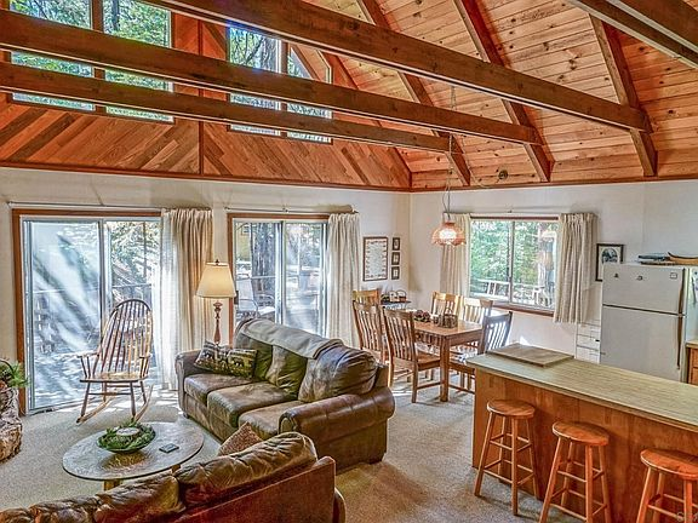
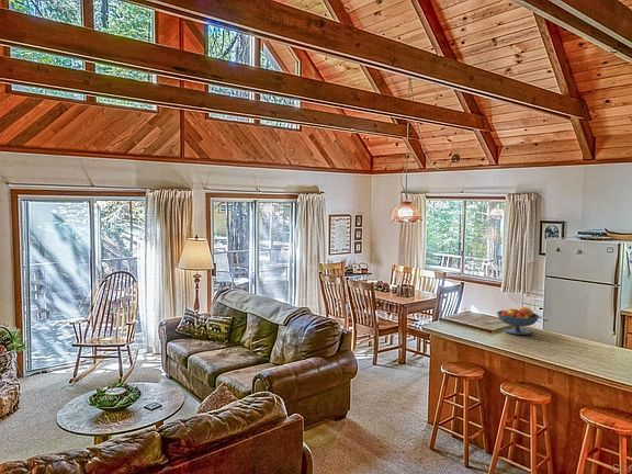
+ fruit bowl [496,306,541,336]
